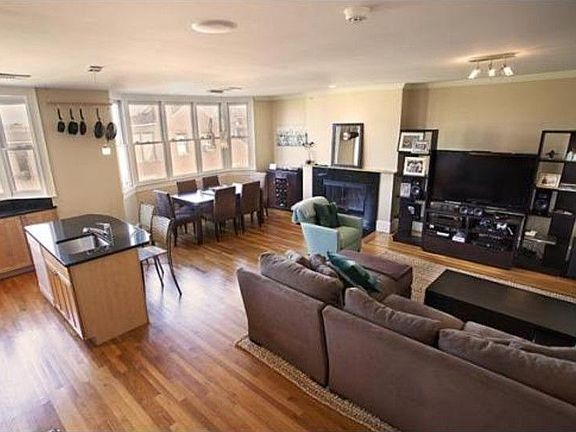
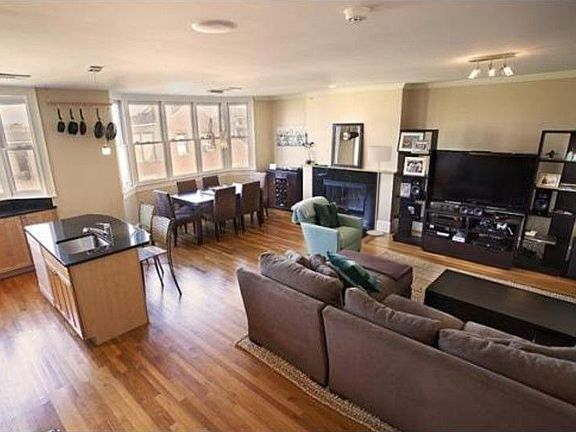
+ floor lamp [366,145,393,237]
